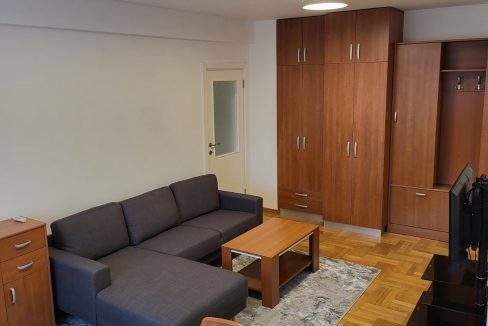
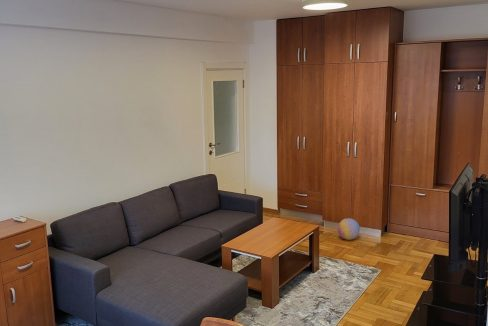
+ ball [337,217,361,241]
